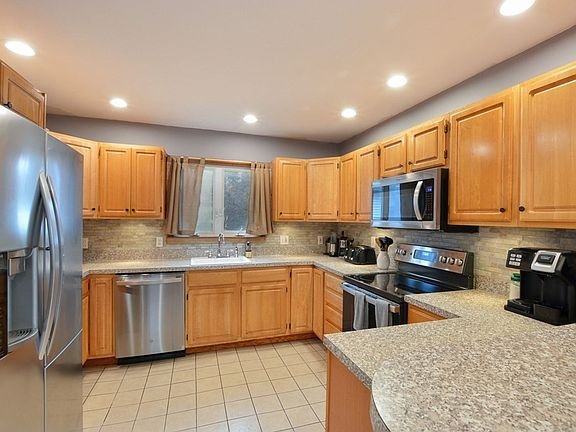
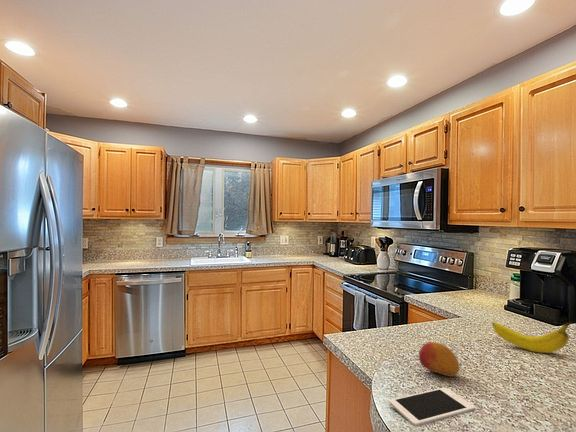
+ cell phone [388,386,476,427]
+ fruit [491,321,573,354]
+ fruit [418,341,460,378]
